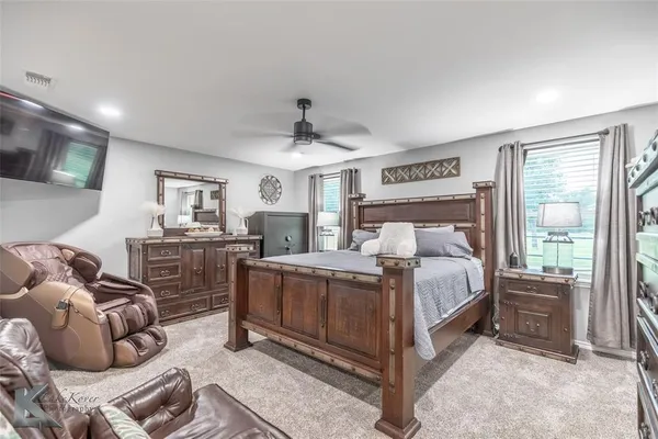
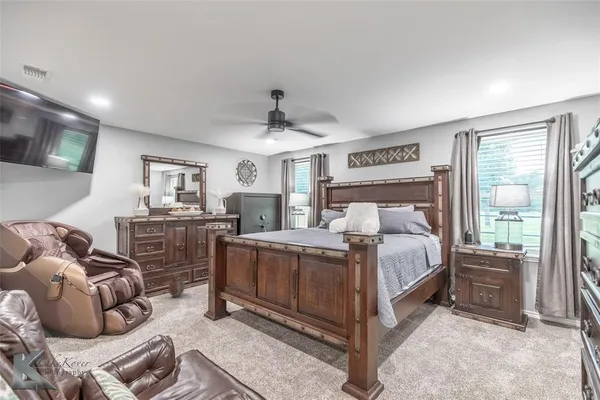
+ vase [167,273,186,298]
